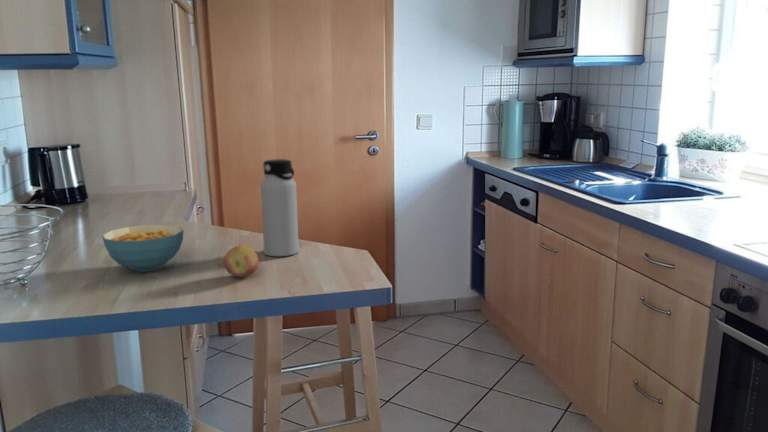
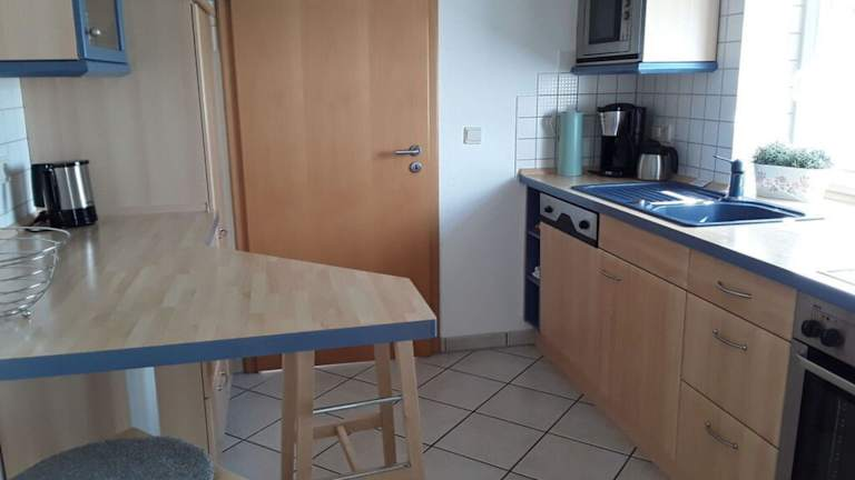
- fruit [223,244,260,278]
- cereal bowl [101,224,185,273]
- water bottle [260,158,300,257]
